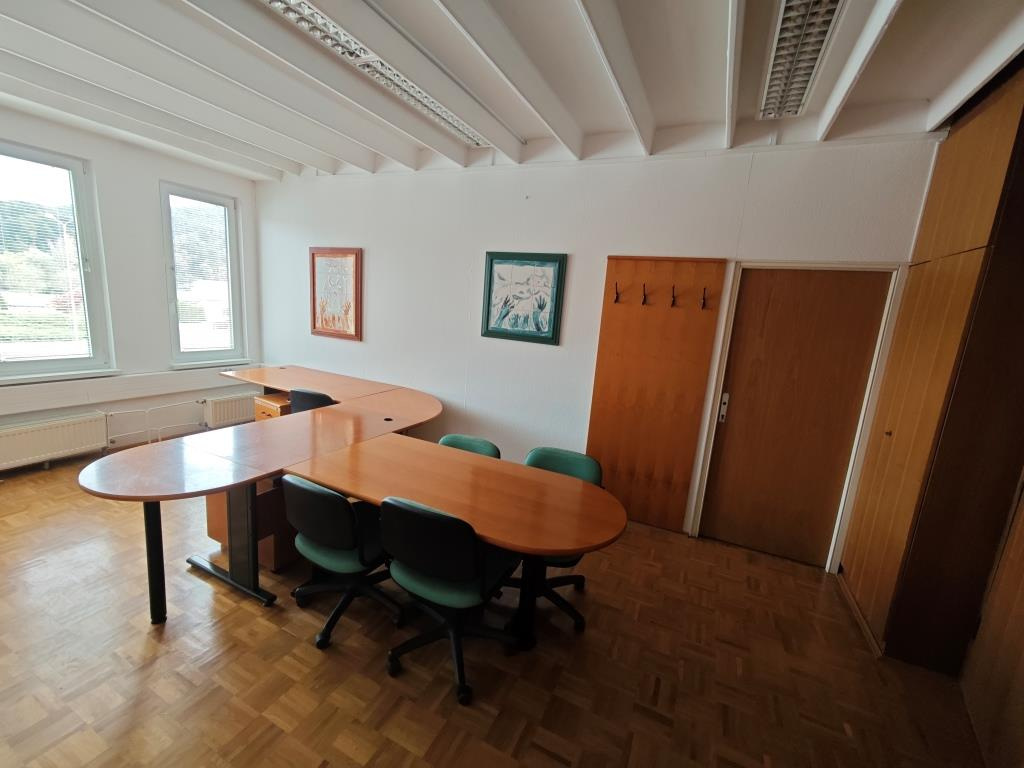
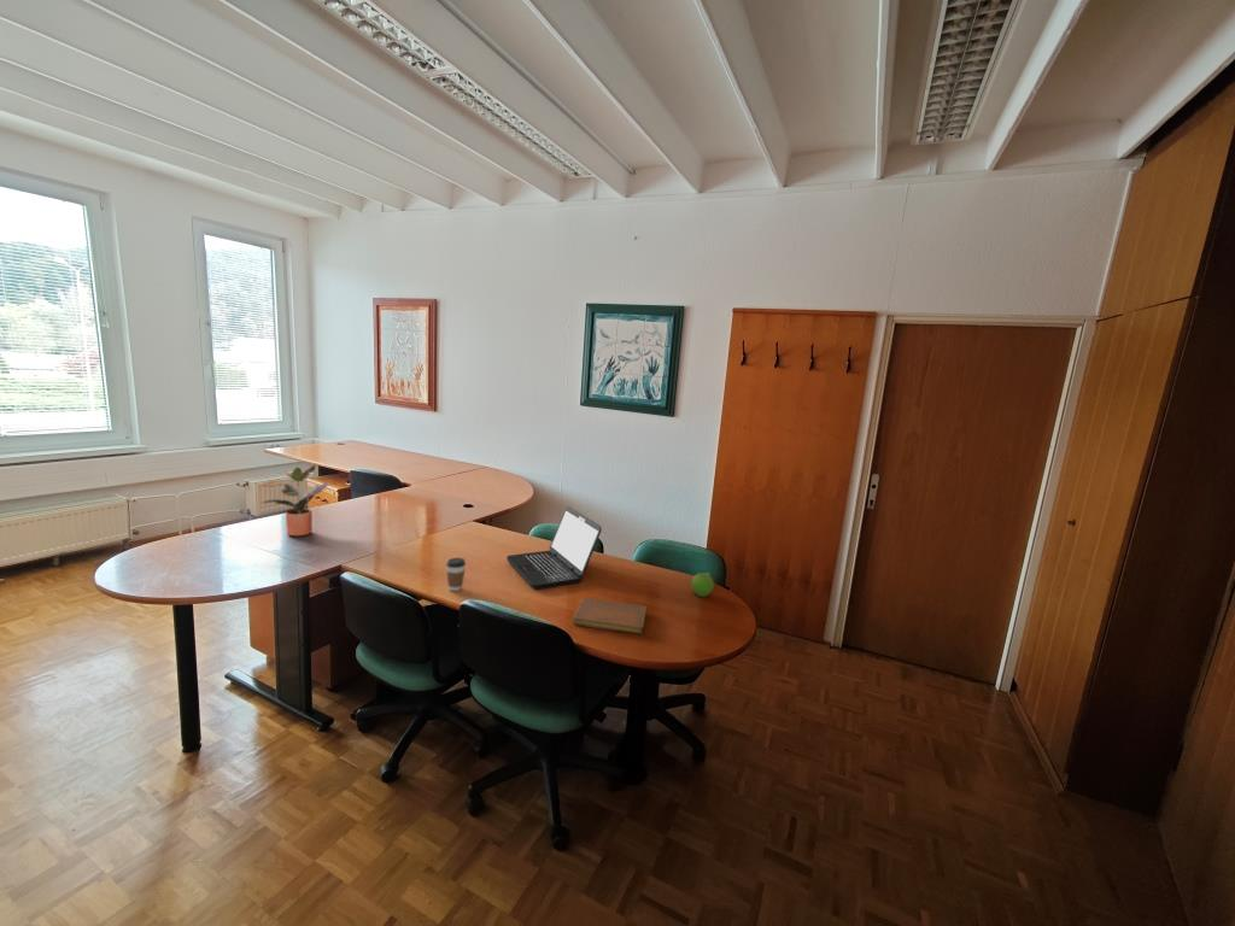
+ notebook [572,597,648,635]
+ potted plant [259,464,332,537]
+ fruit [690,570,715,598]
+ laptop [505,505,603,591]
+ coffee cup [445,557,467,592]
